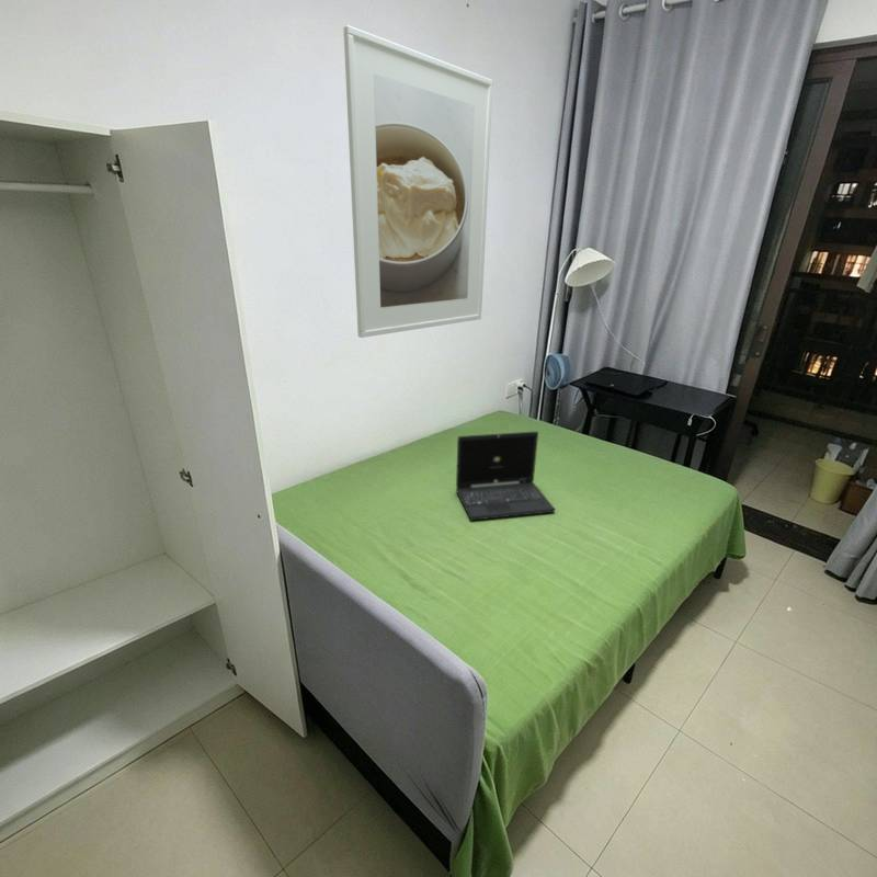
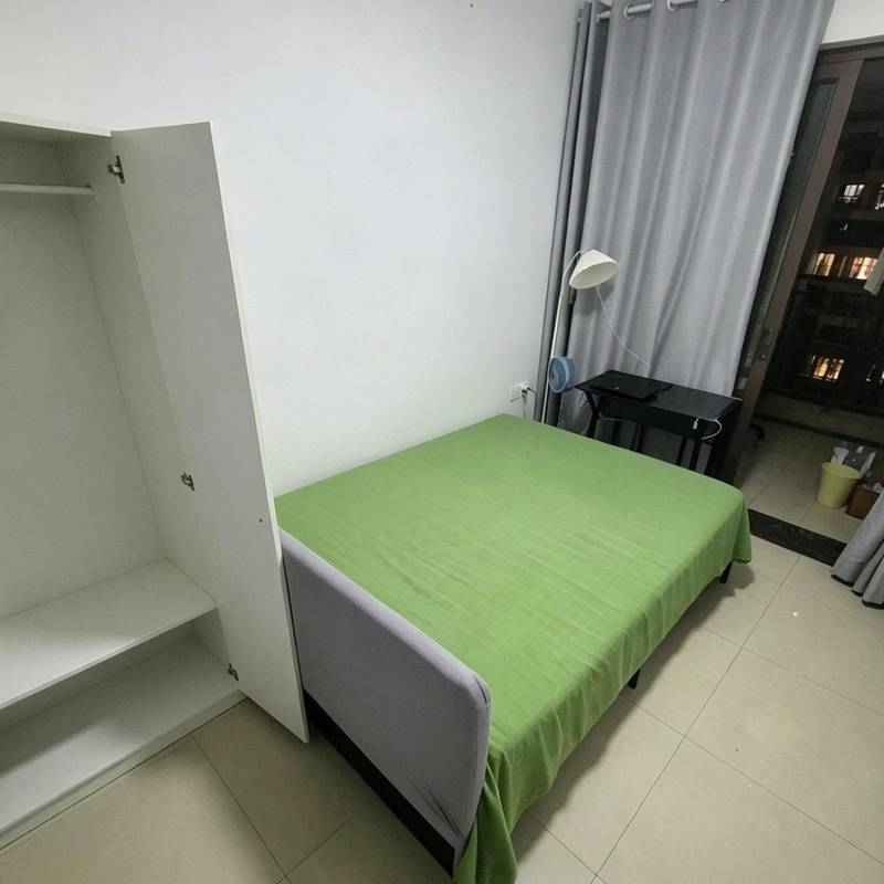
- laptop [455,431,556,522]
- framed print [342,24,494,339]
